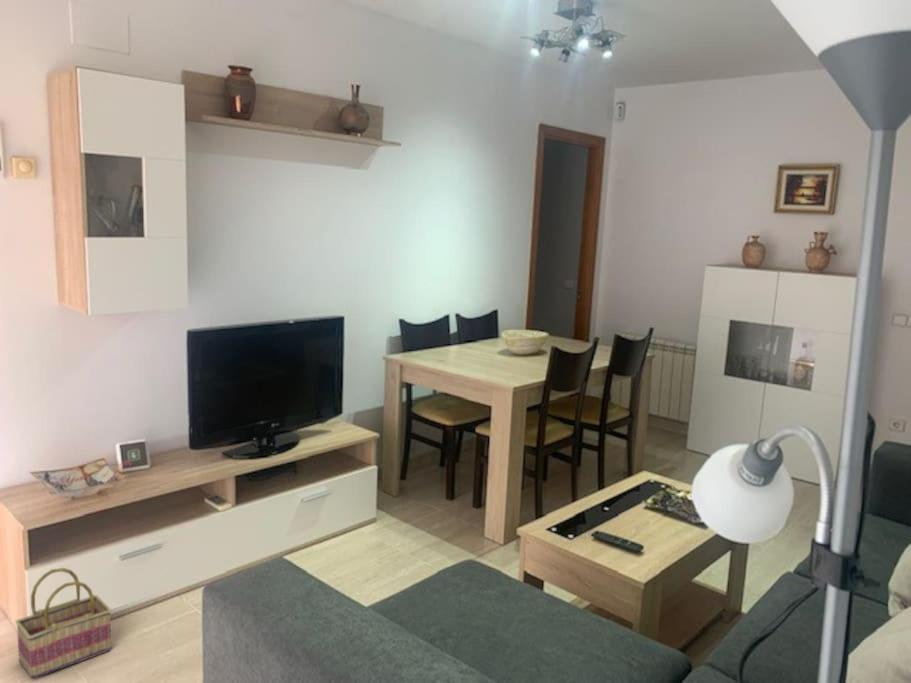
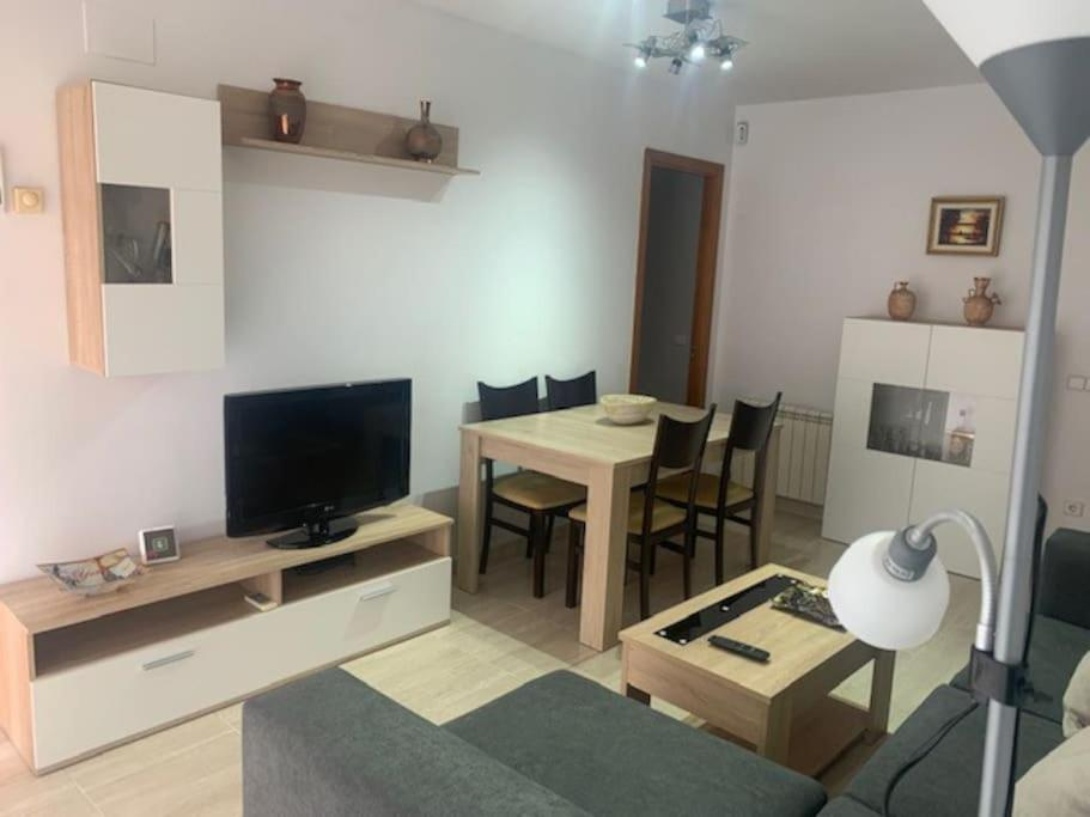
- basket [14,567,113,680]
